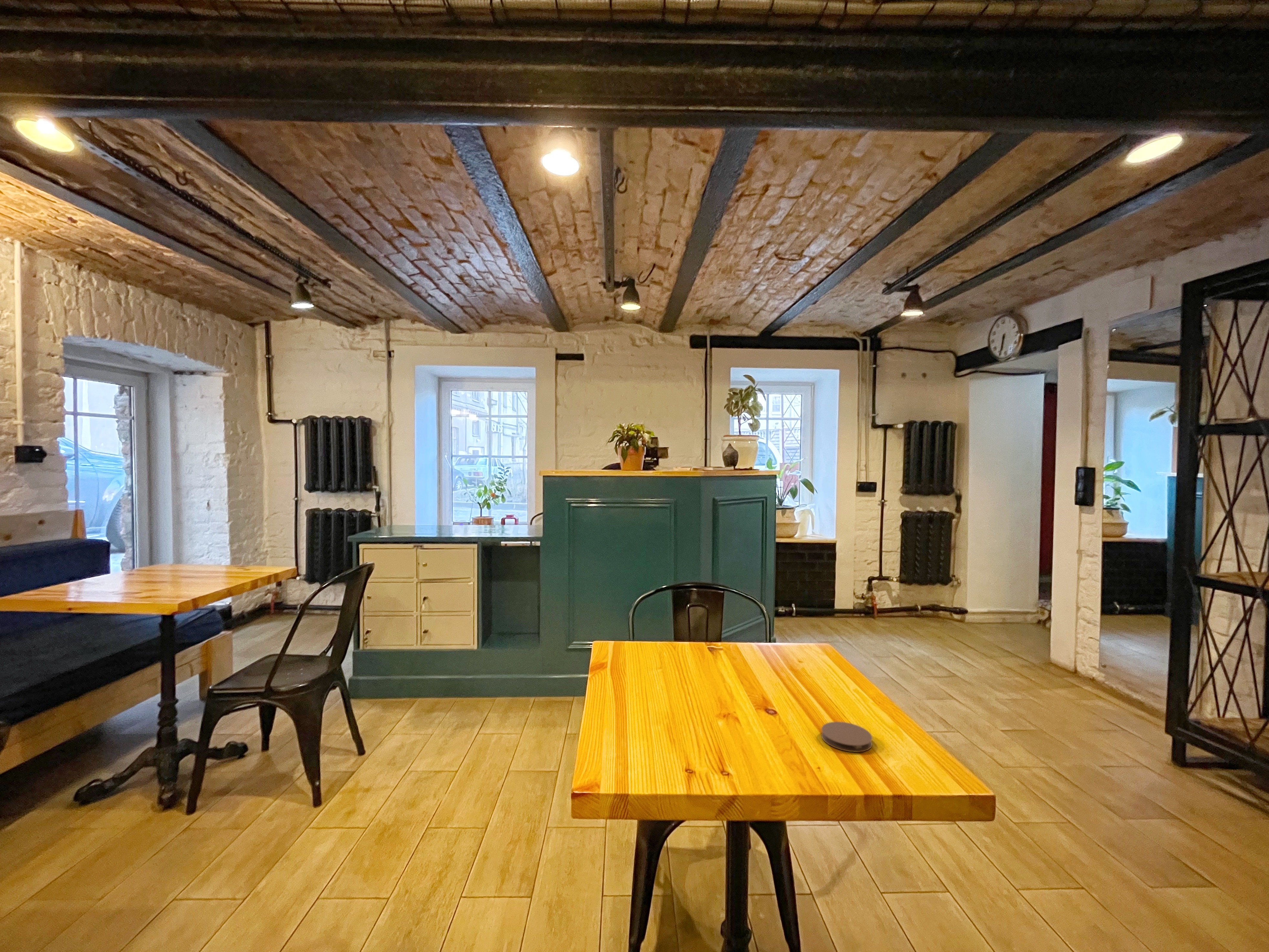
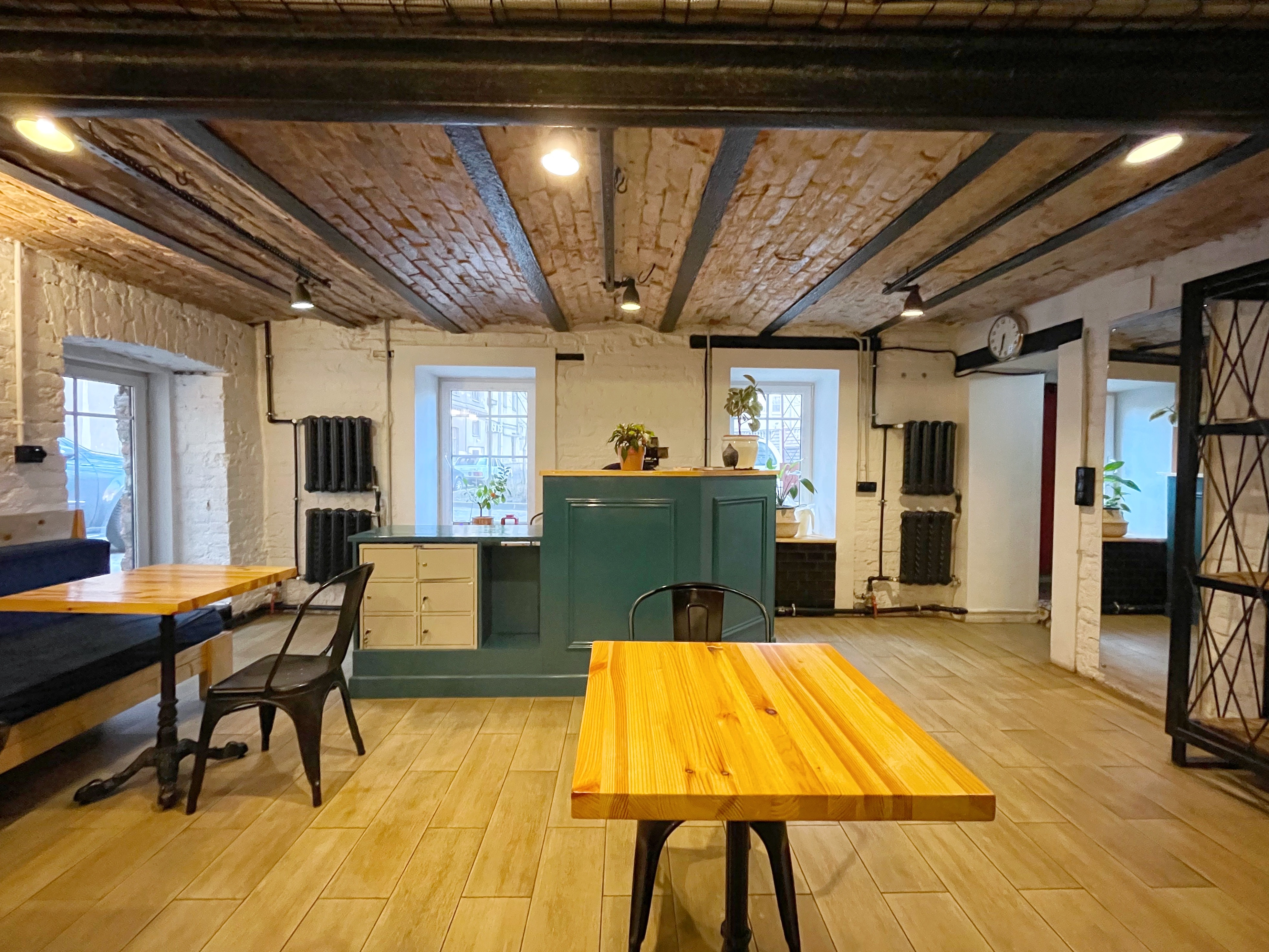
- coaster [821,721,873,752]
